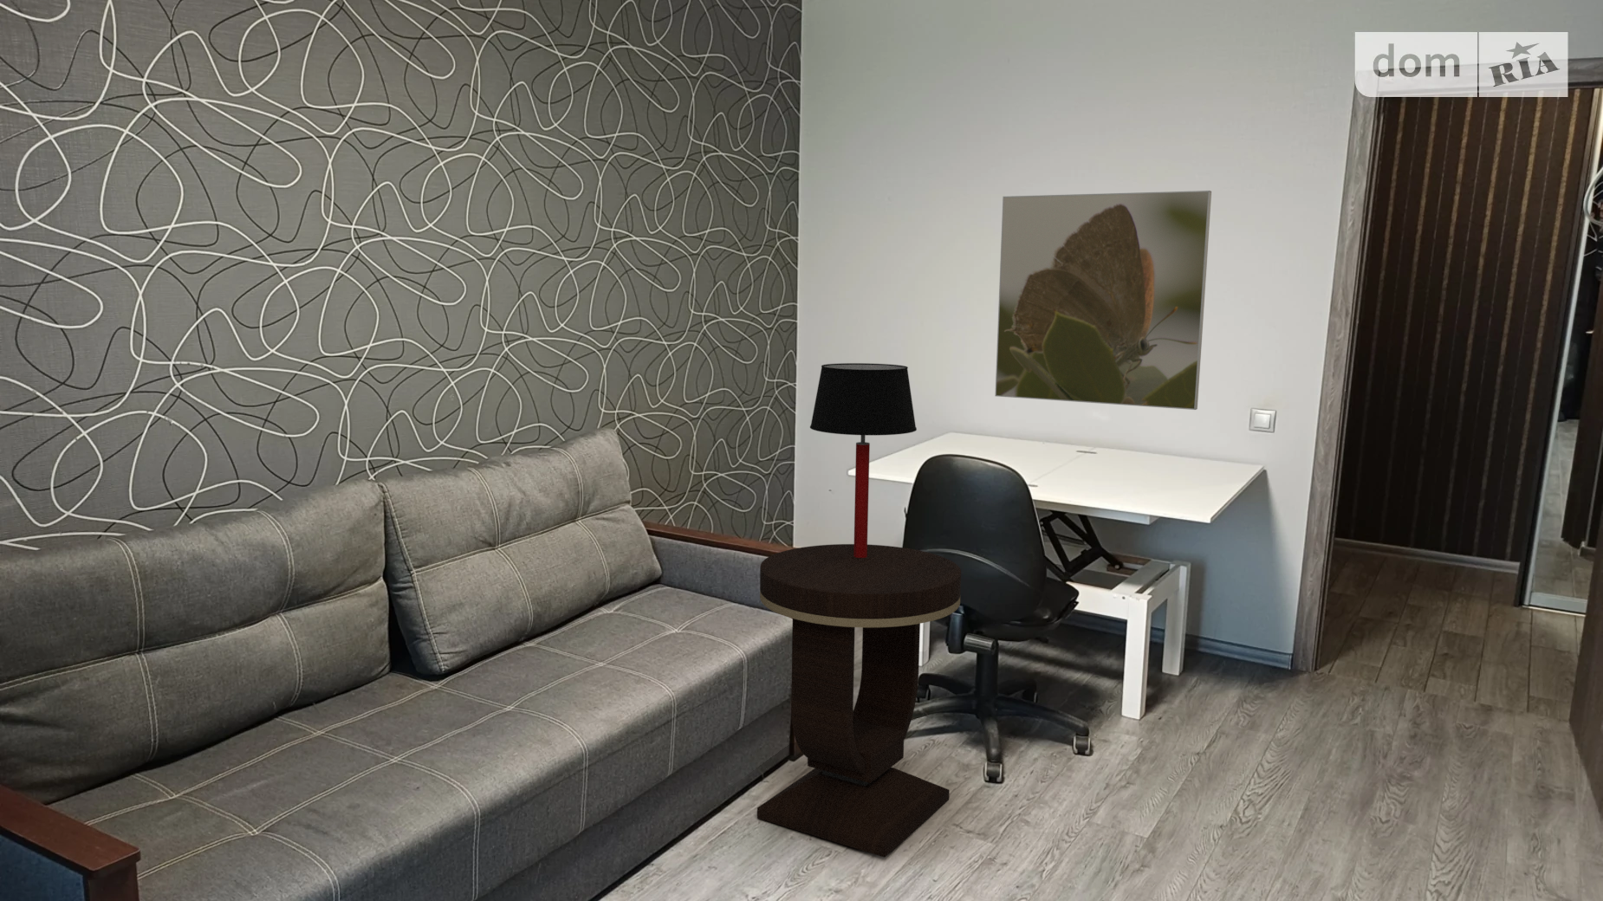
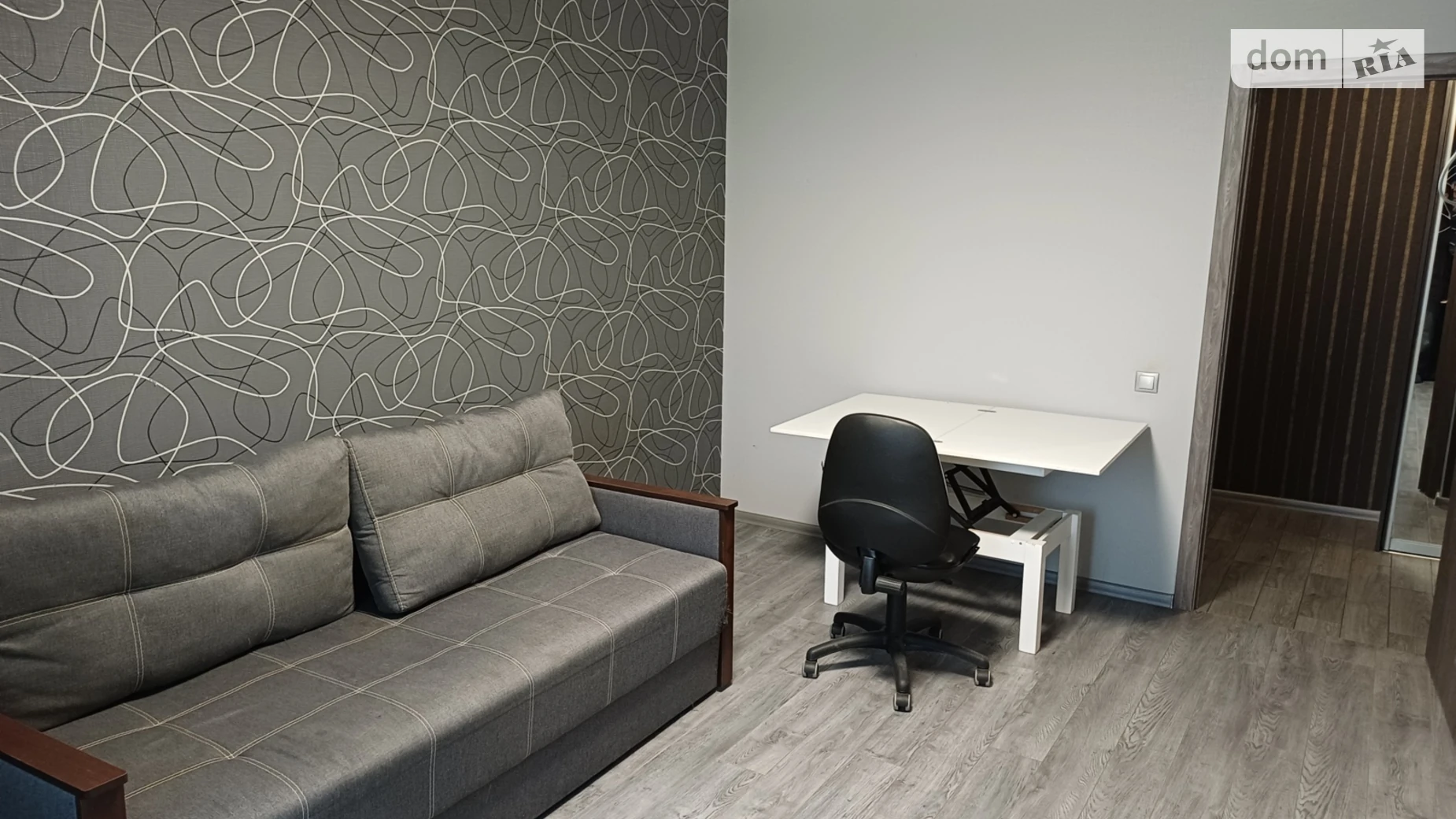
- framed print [995,189,1212,410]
- table lamp [809,362,917,558]
- side table [756,543,962,858]
